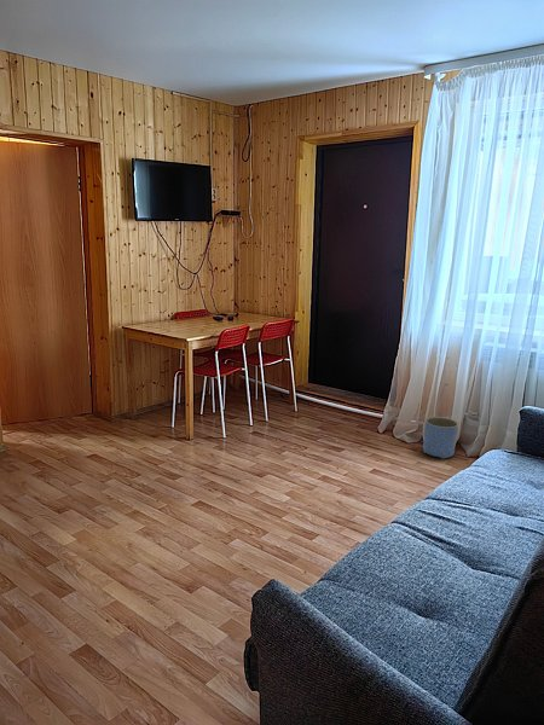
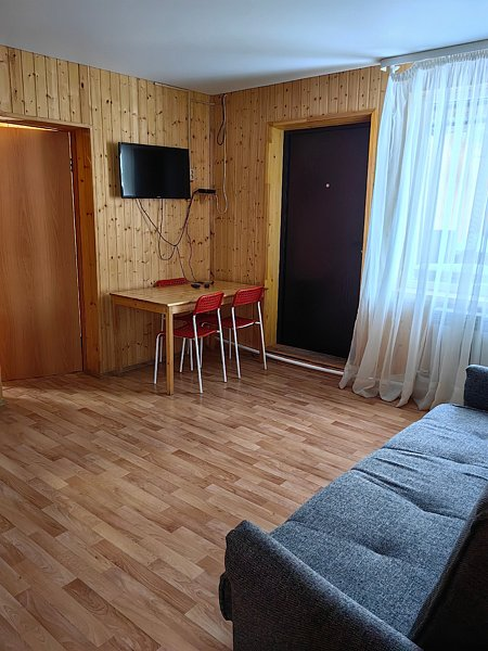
- planter [422,416,459,460]
